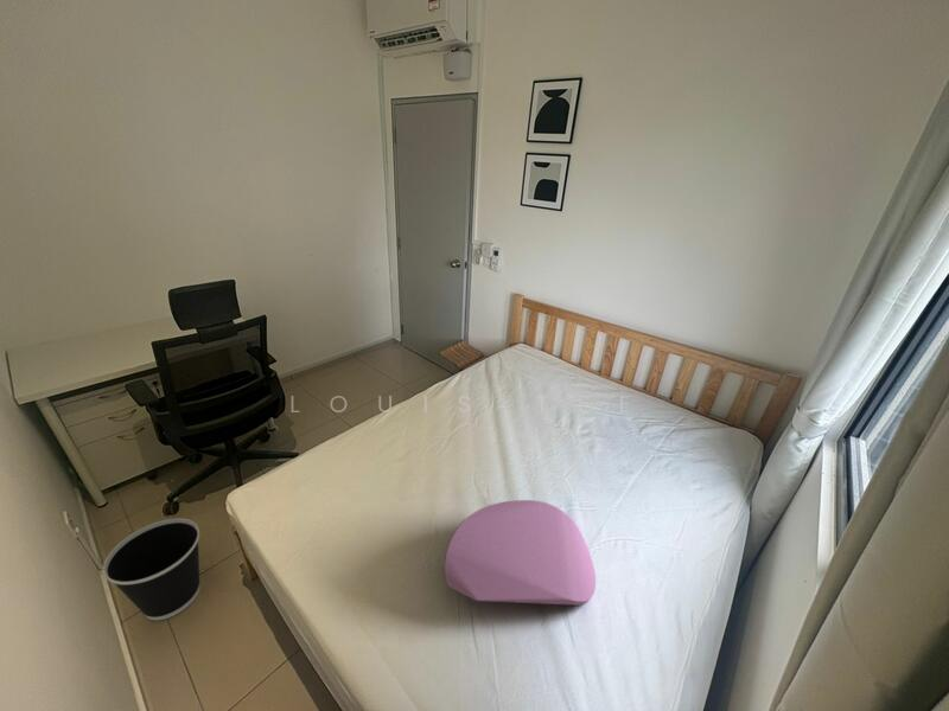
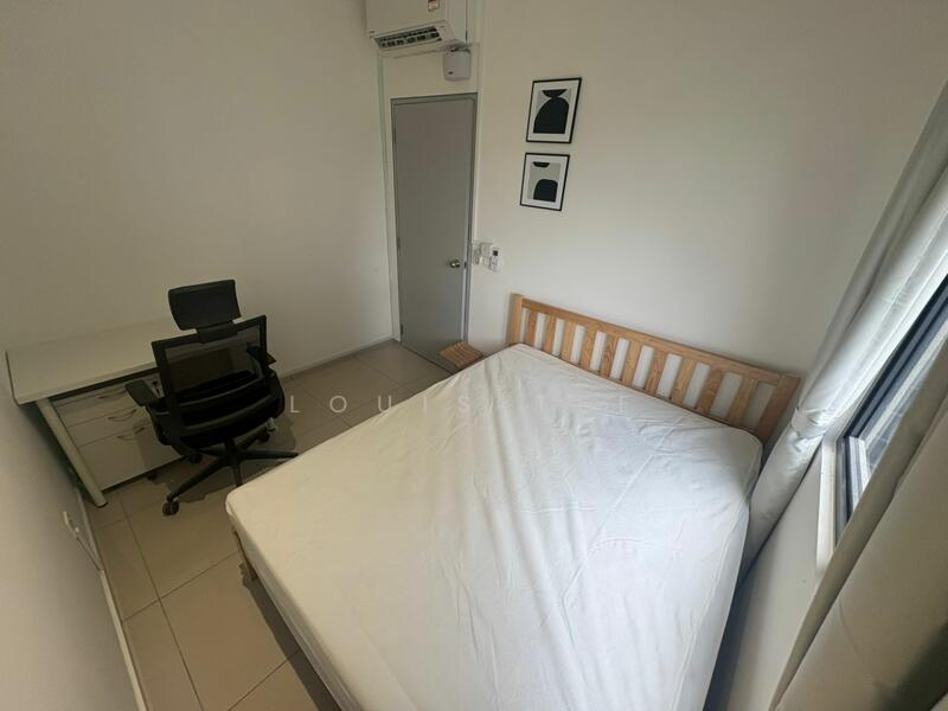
- cushion [444,499,597,607]
- wastebasket [102,518,200,621]
